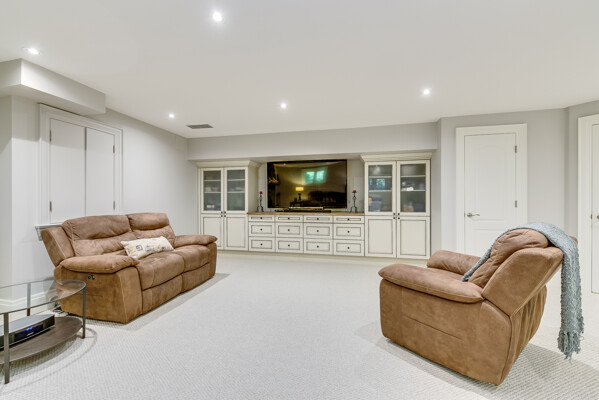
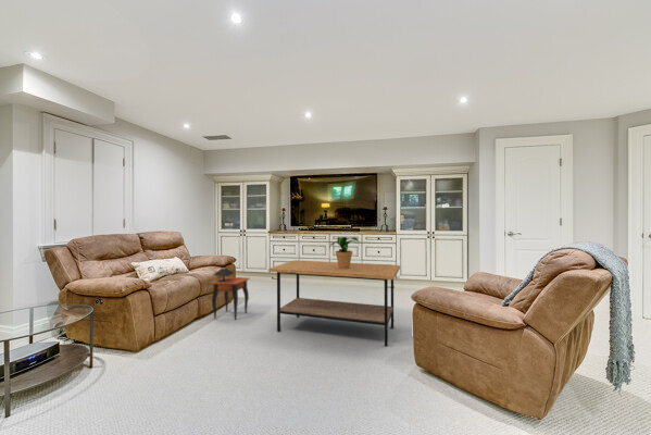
+ potted plant [328,236,361,269]
+ side table [209,266,251,321]
+ coffee table [267,259,401,348]
